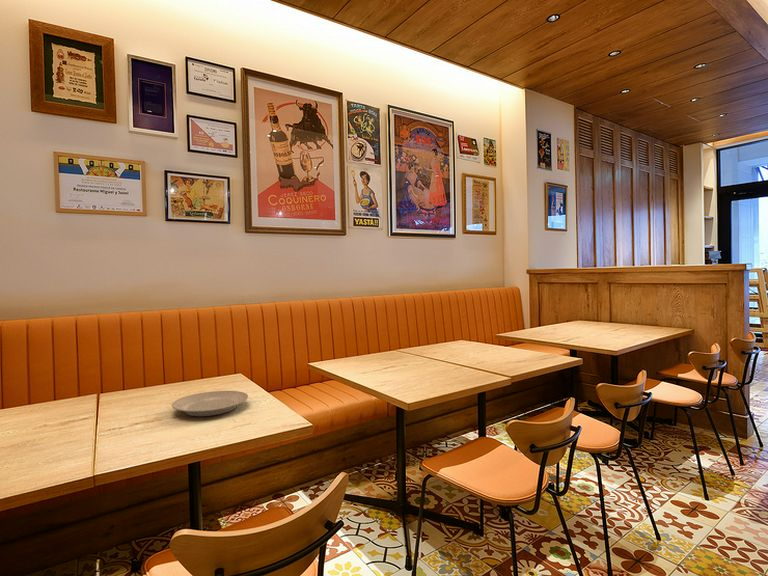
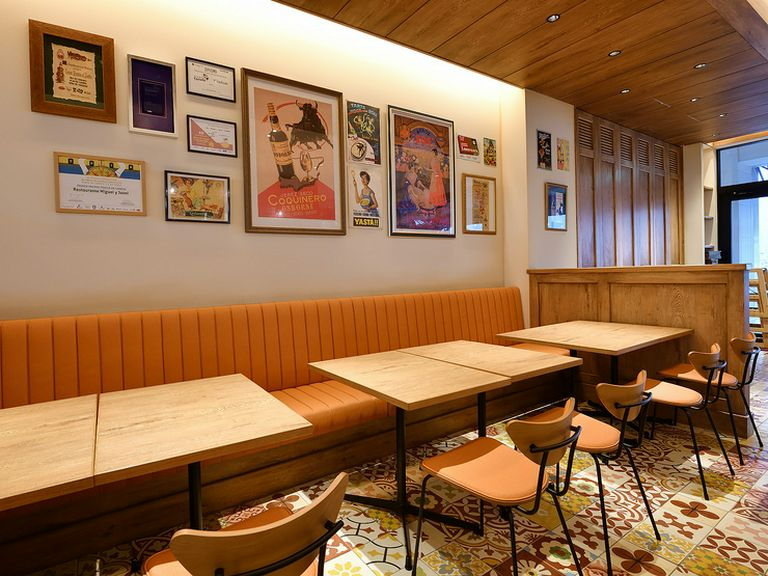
- plate [171,390,249,417]
